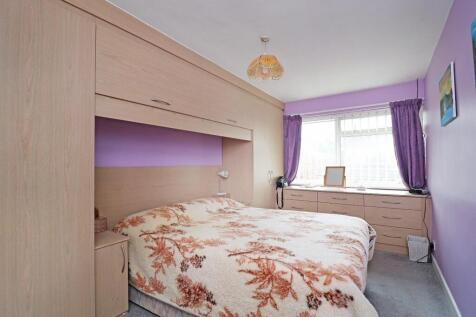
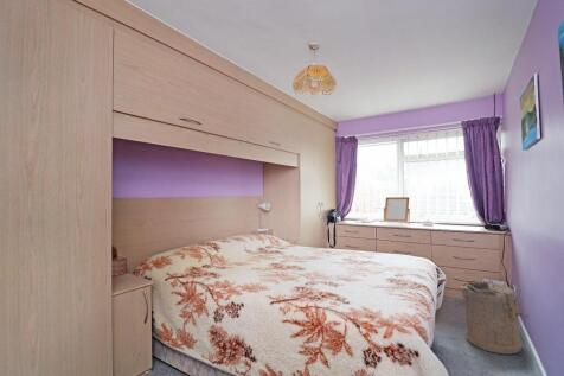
+ laundry hamper [459,280,531,355]
